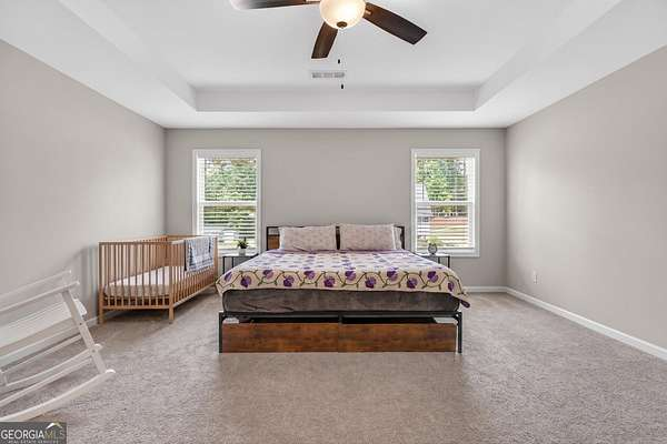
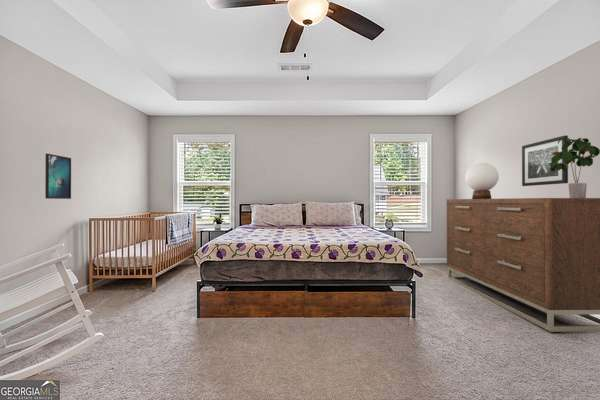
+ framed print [44,153,72,200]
+ dresser [446,197,600,333]
+ table lamp [464,162,500,199]
+ wall art [521,134,569,187]
+ potted plant [550,137,600,198]
